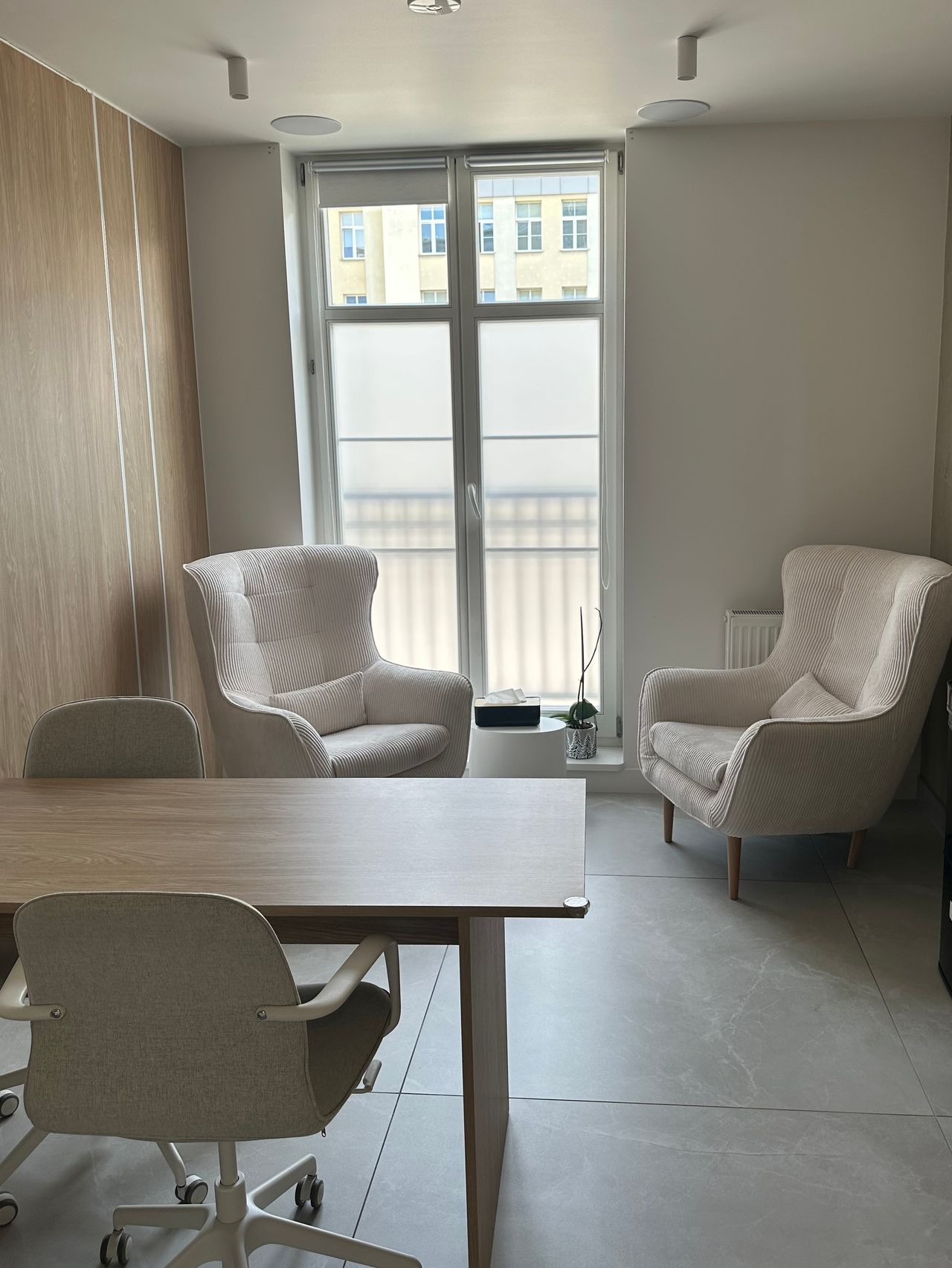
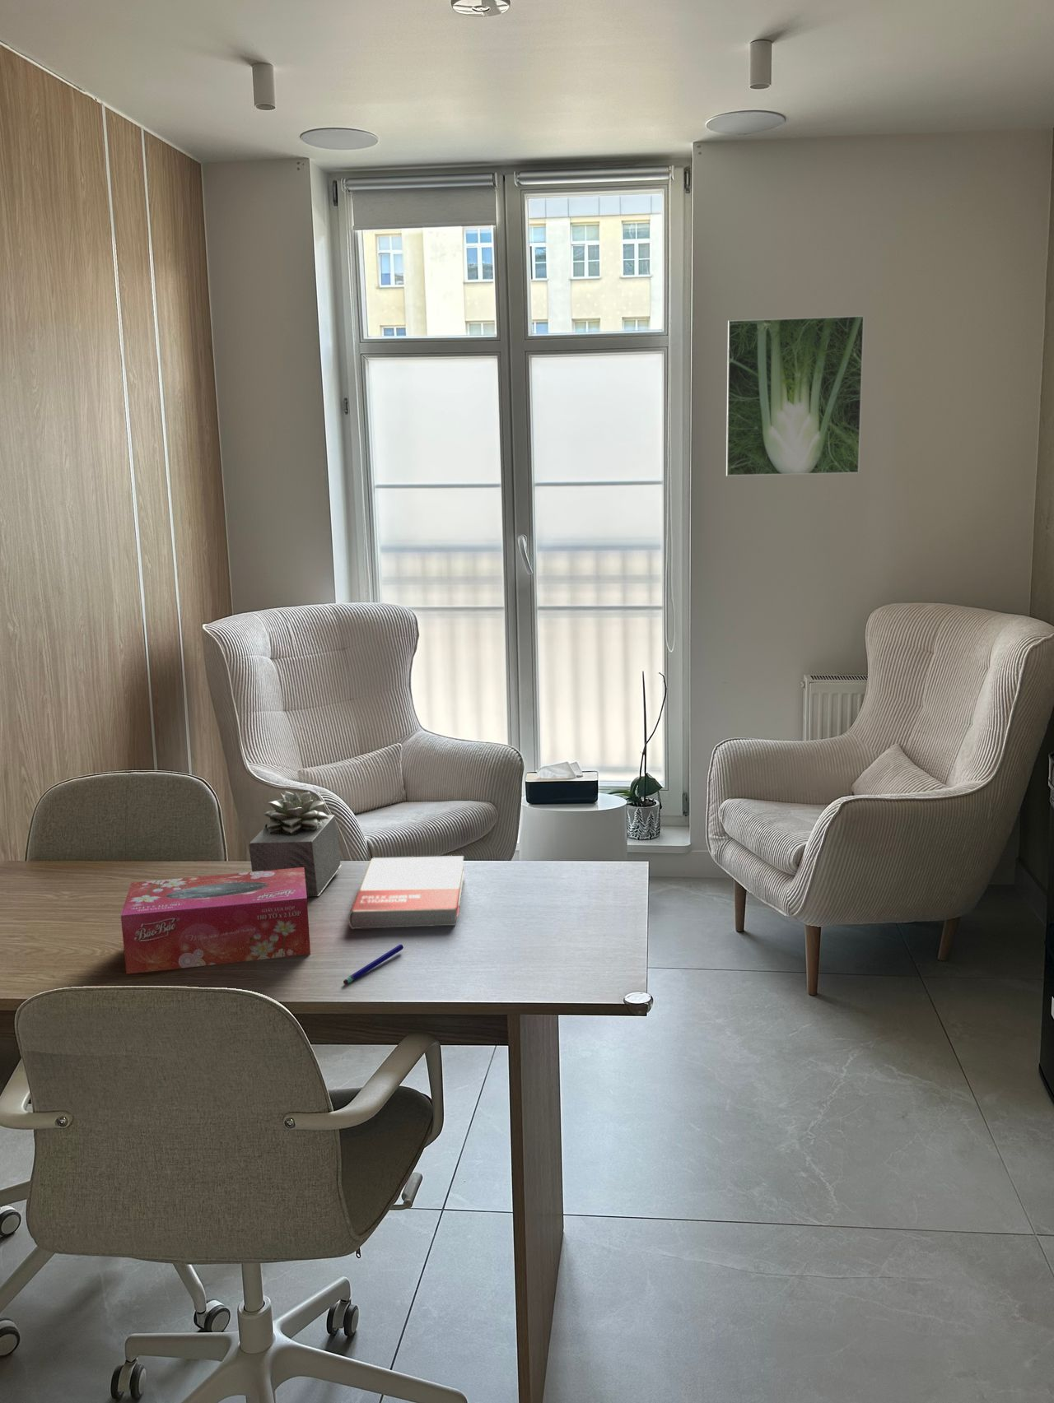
+ book [348,855,465,929]
+ tissue box [121,867,311,975]
+ succulent plant [249,791,342,897]
+ pen [342,944,404,985]
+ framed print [725,314,866,477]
